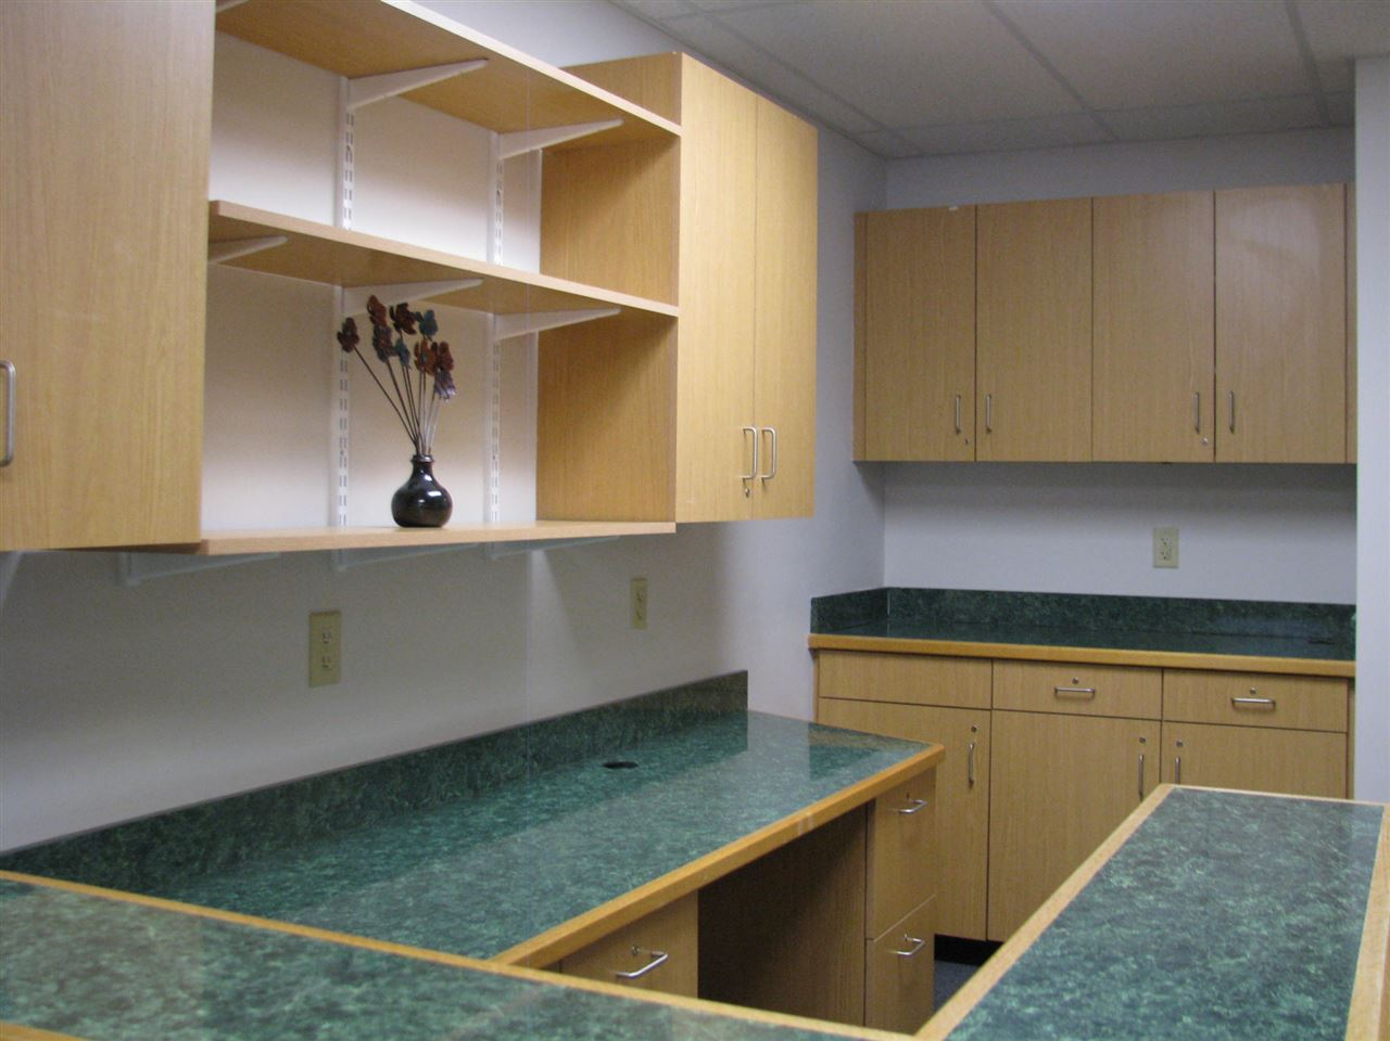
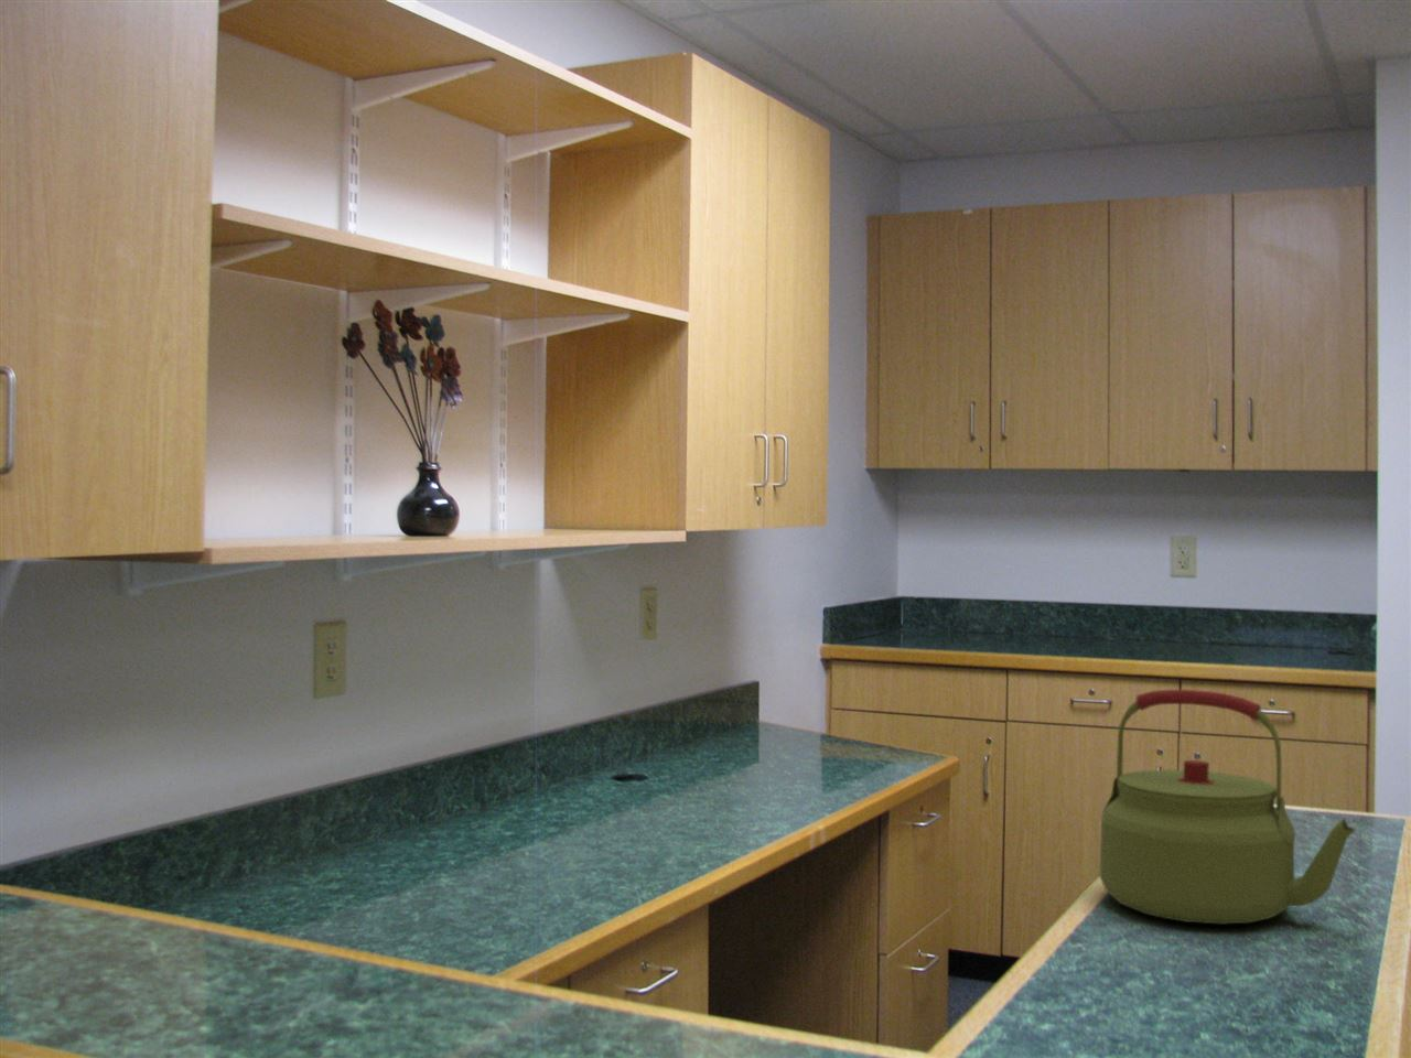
+ kettle [1099,689,1357,926]
